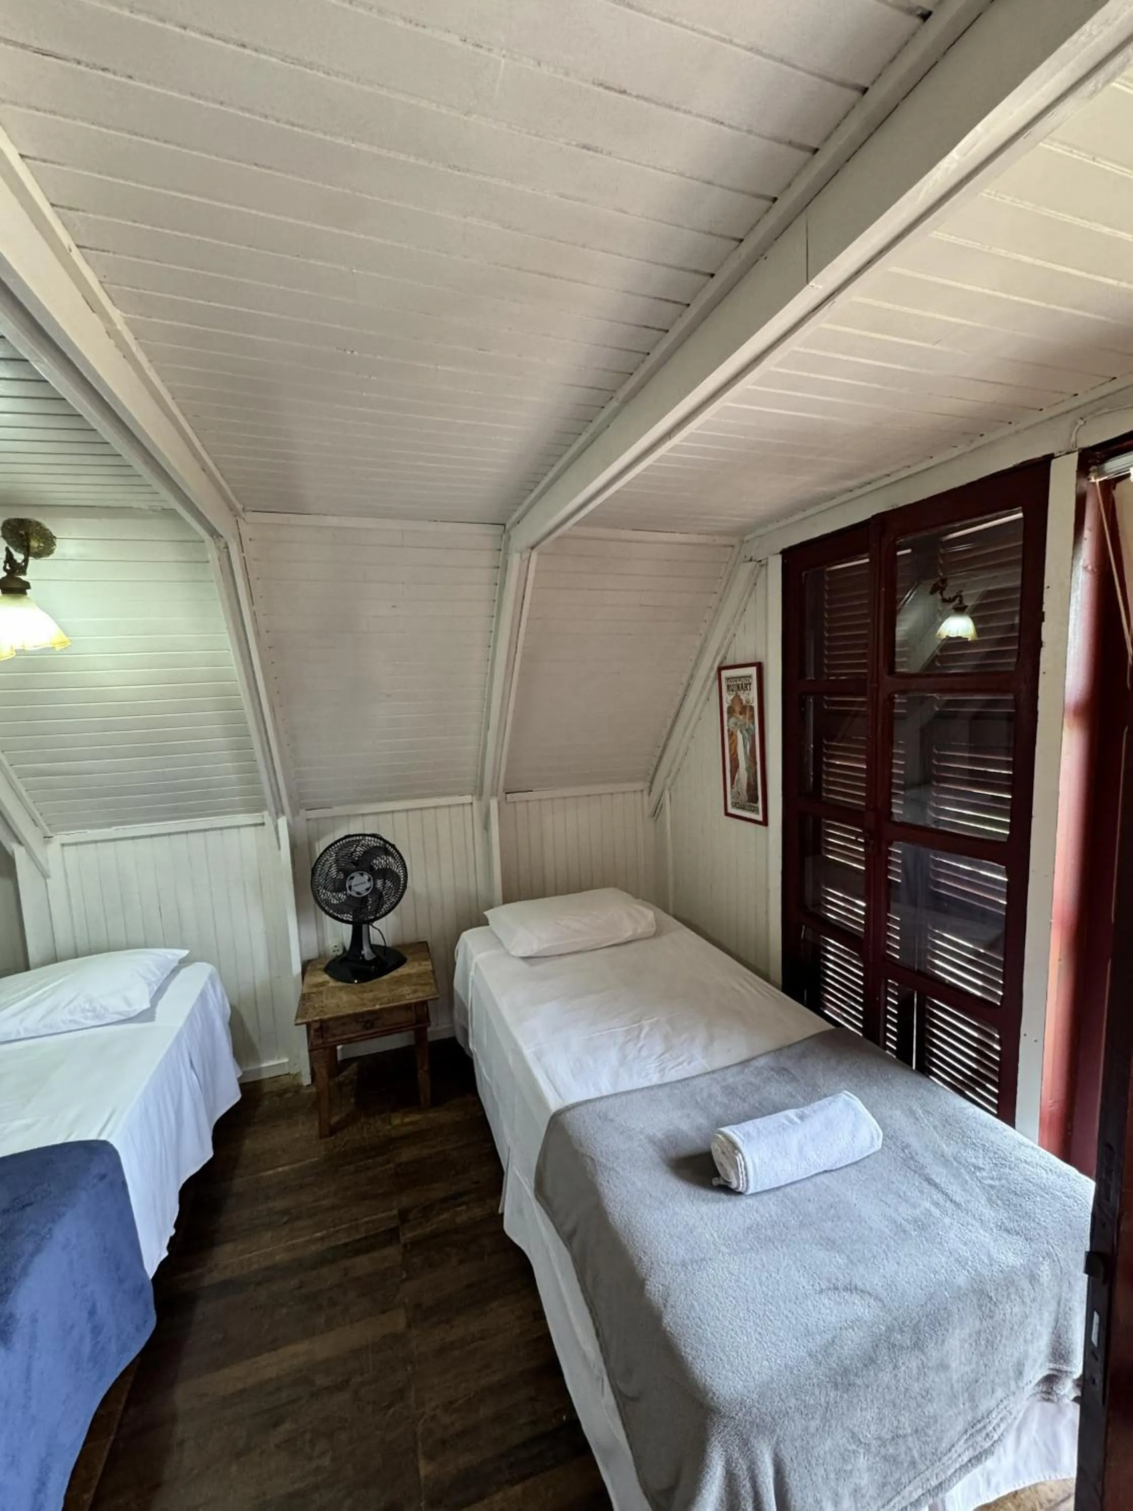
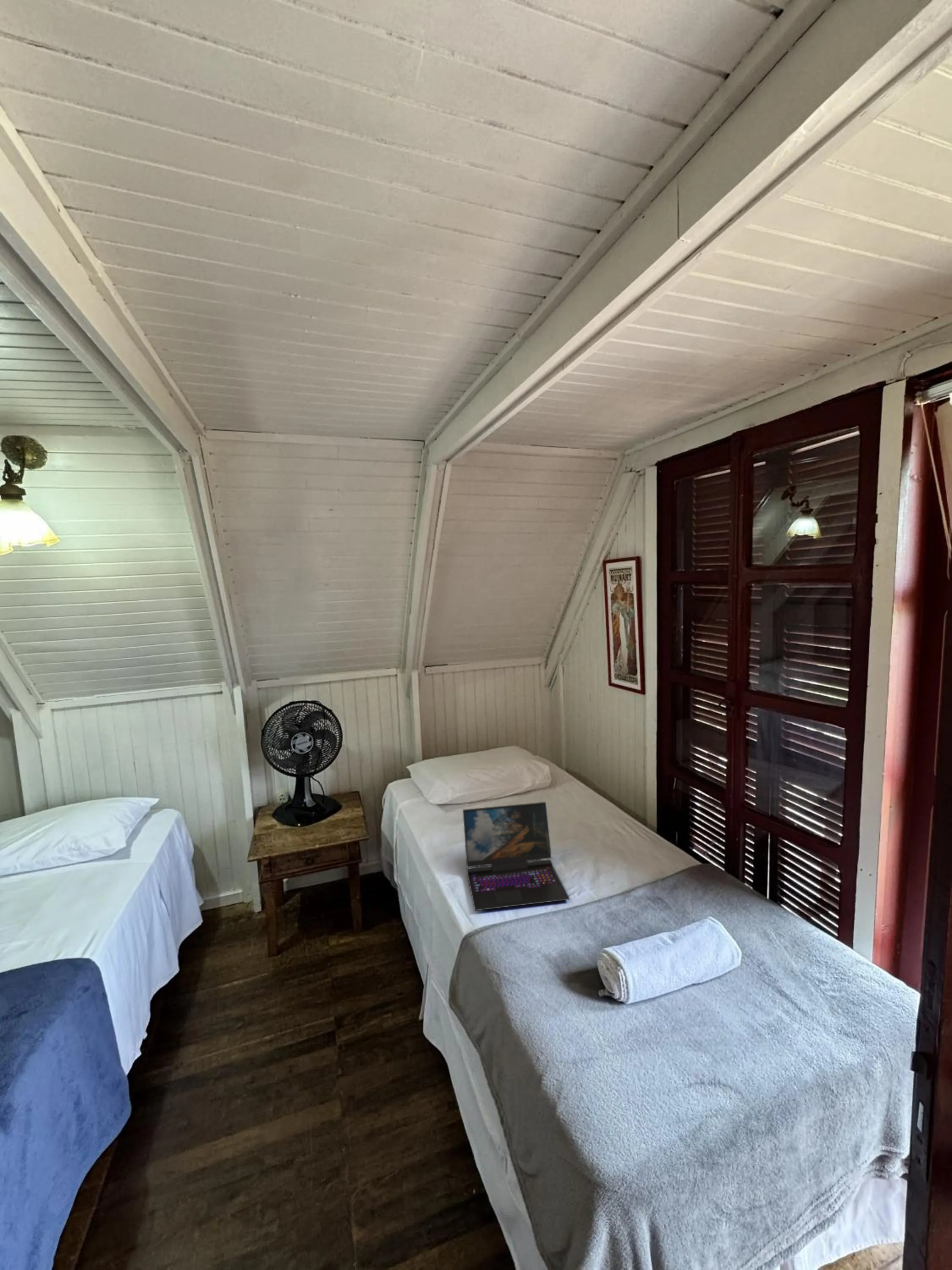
+ laptop [462,801,570,911]
